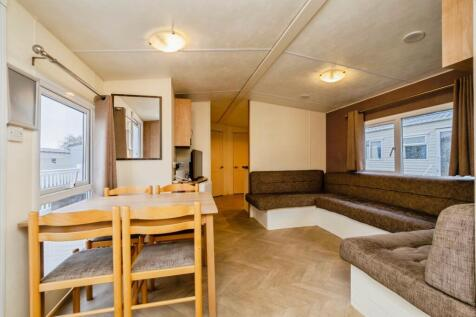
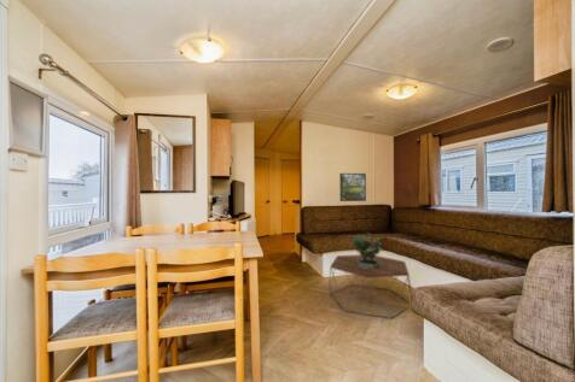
+ potted plant [349,231,383,269]
+ coffee table [327,253,413,319]
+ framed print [338,172,367,202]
